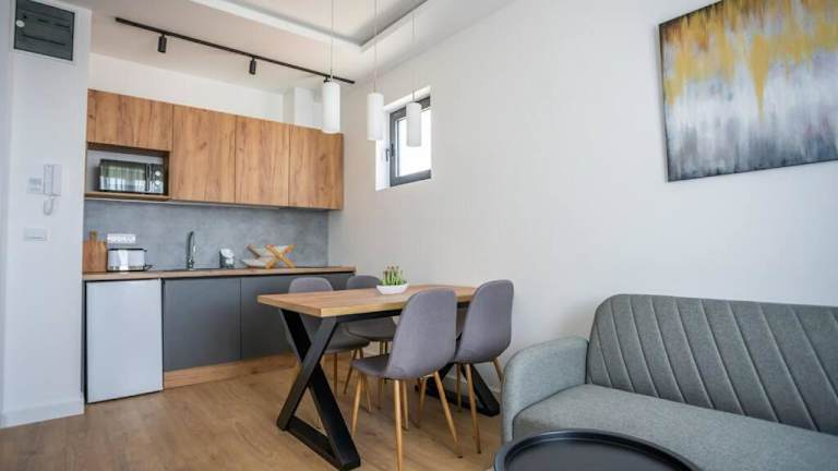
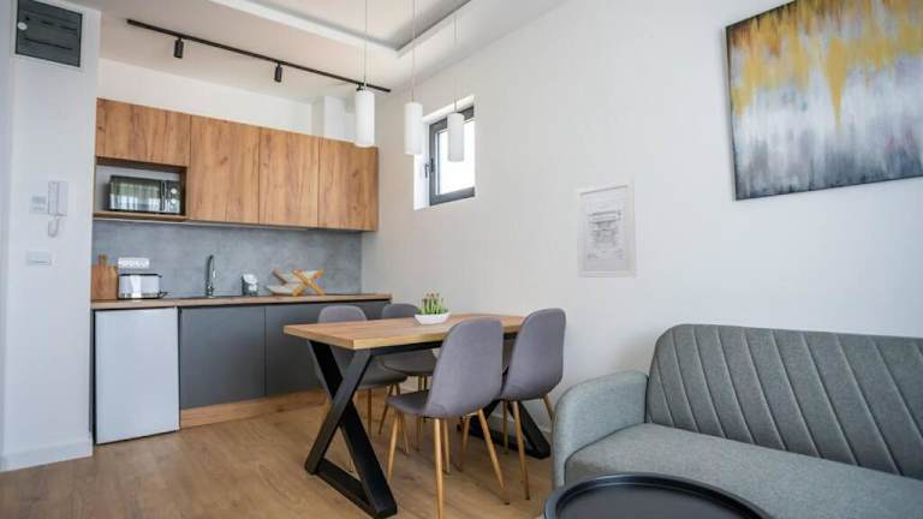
+ wall art [574,178,638,279]
